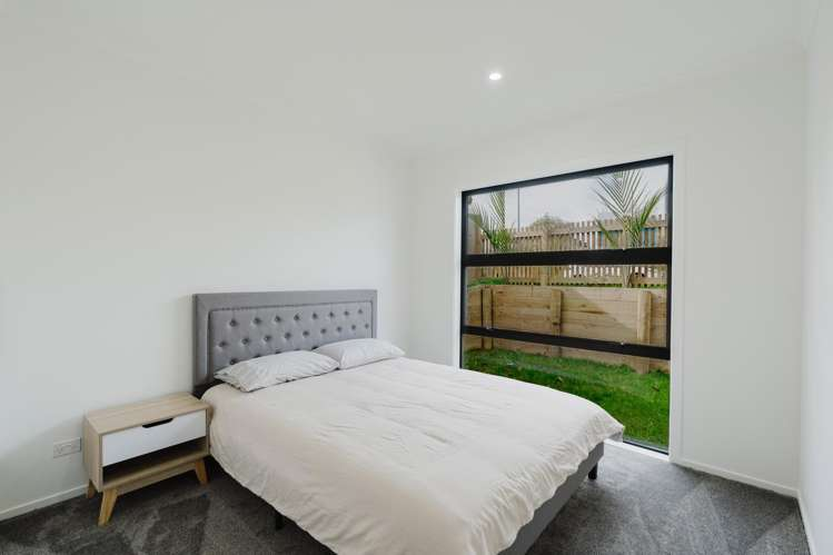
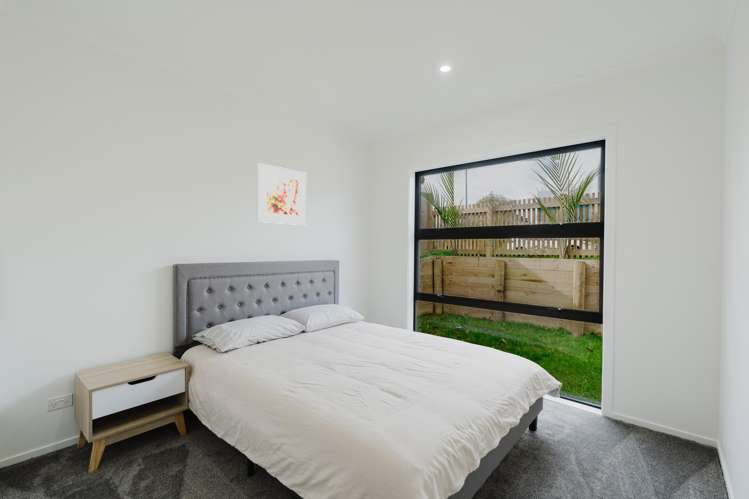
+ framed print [256,162,307,226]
